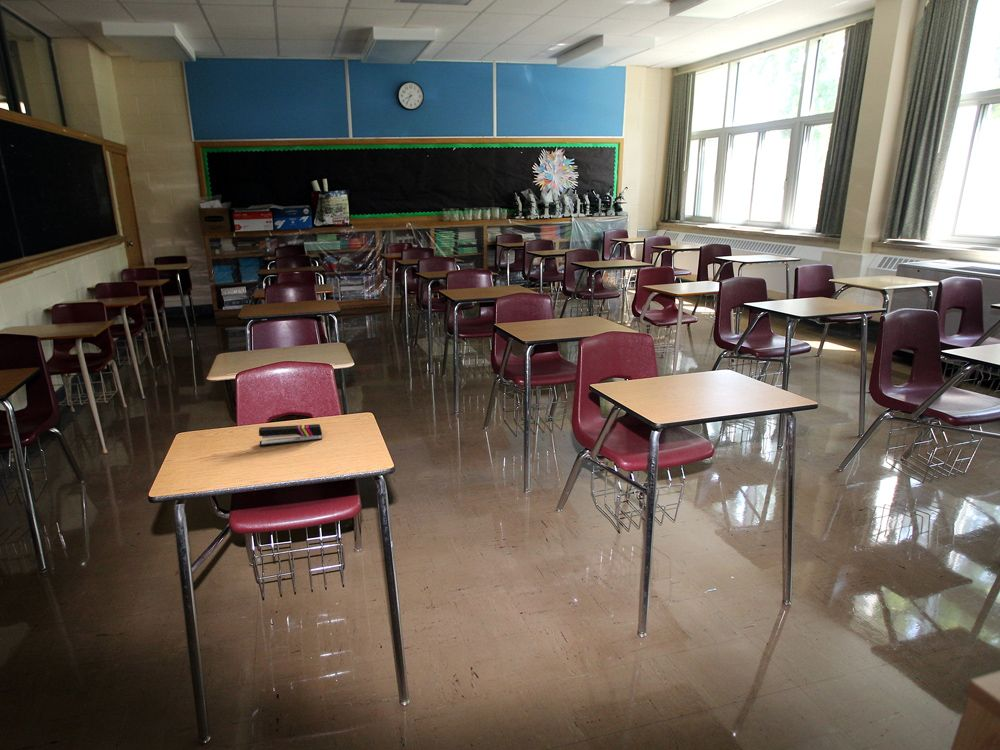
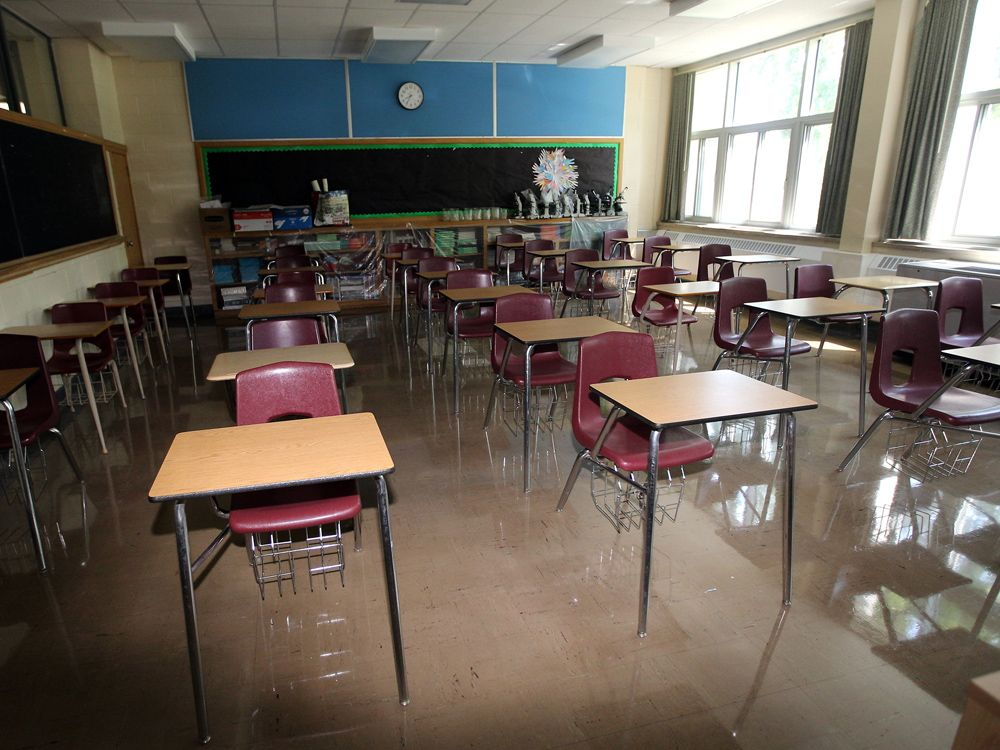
- stapler [258,423,323,447]
